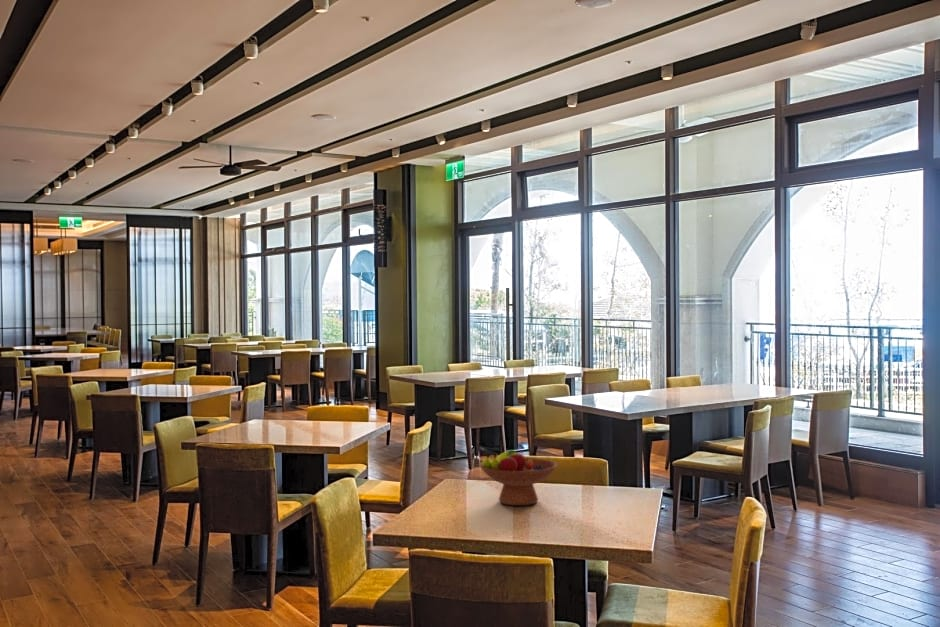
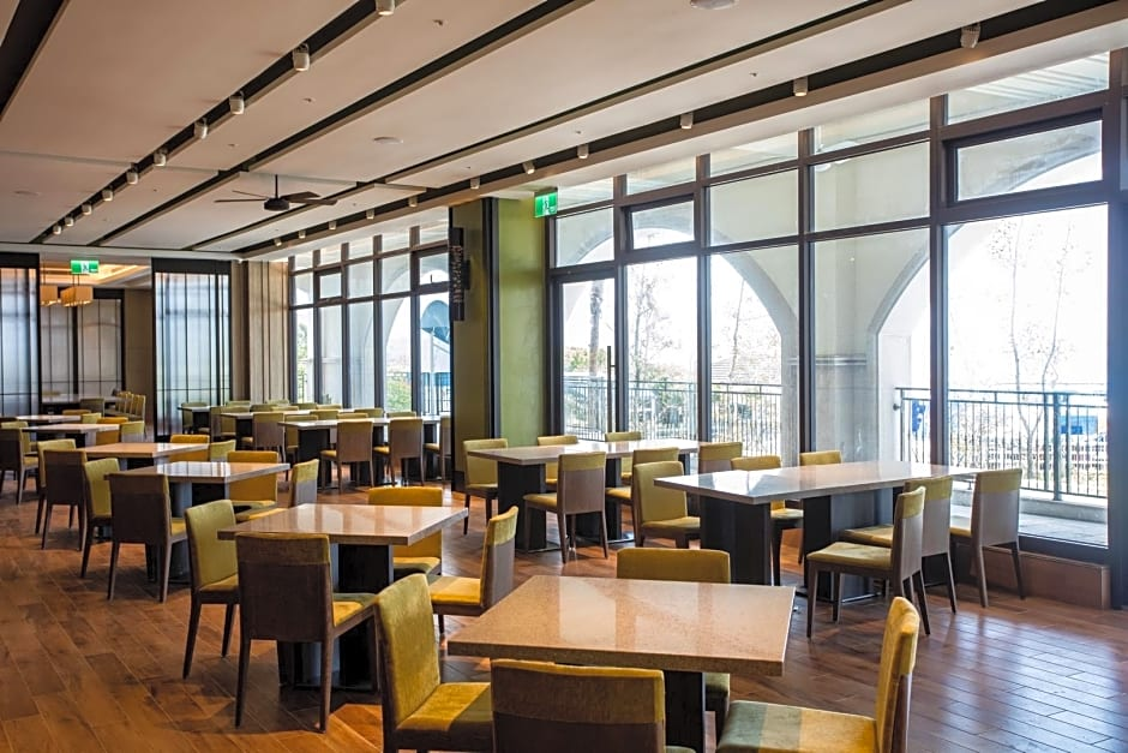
- fruit bowl [478,449,559,507]
